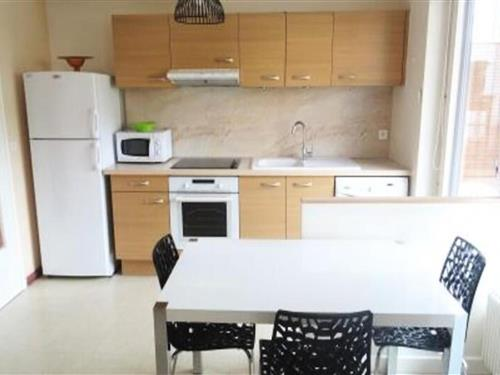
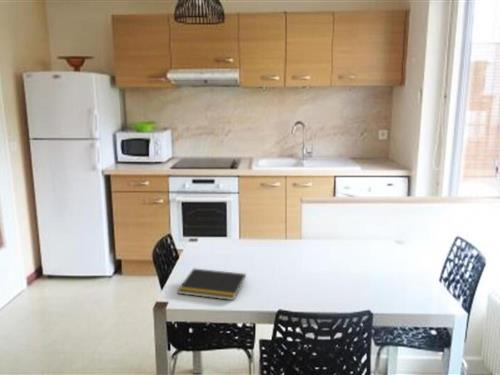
+ notepad [176,268,247,301]
